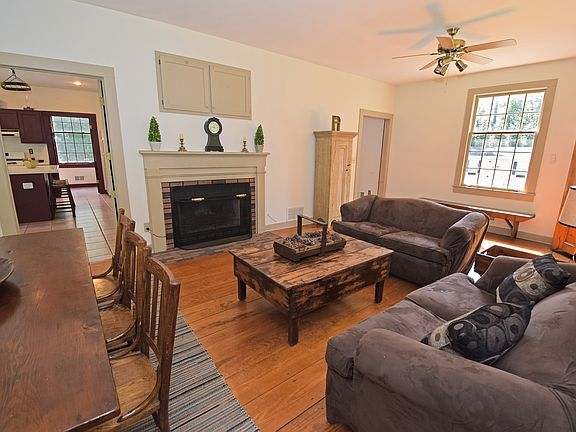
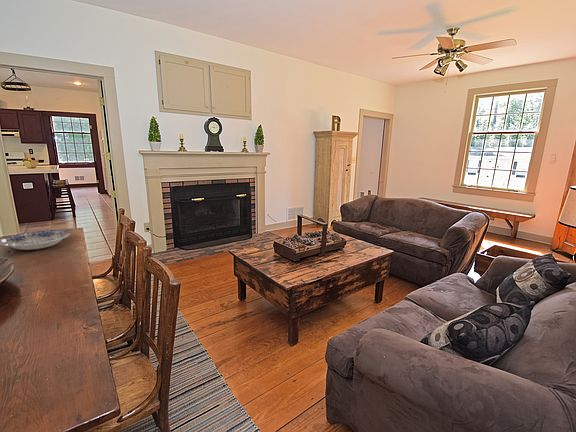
+ plate [0,229,71,251]
